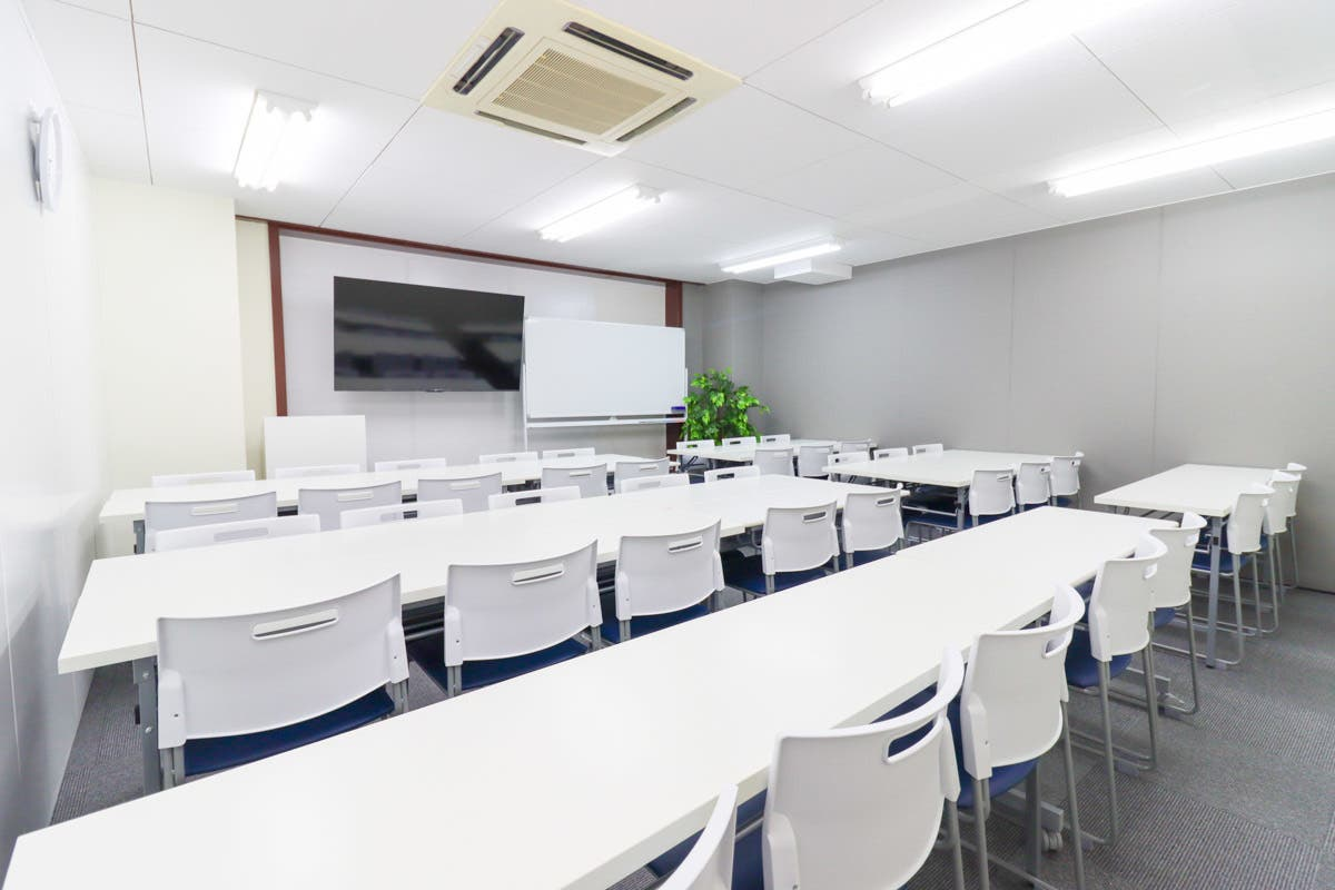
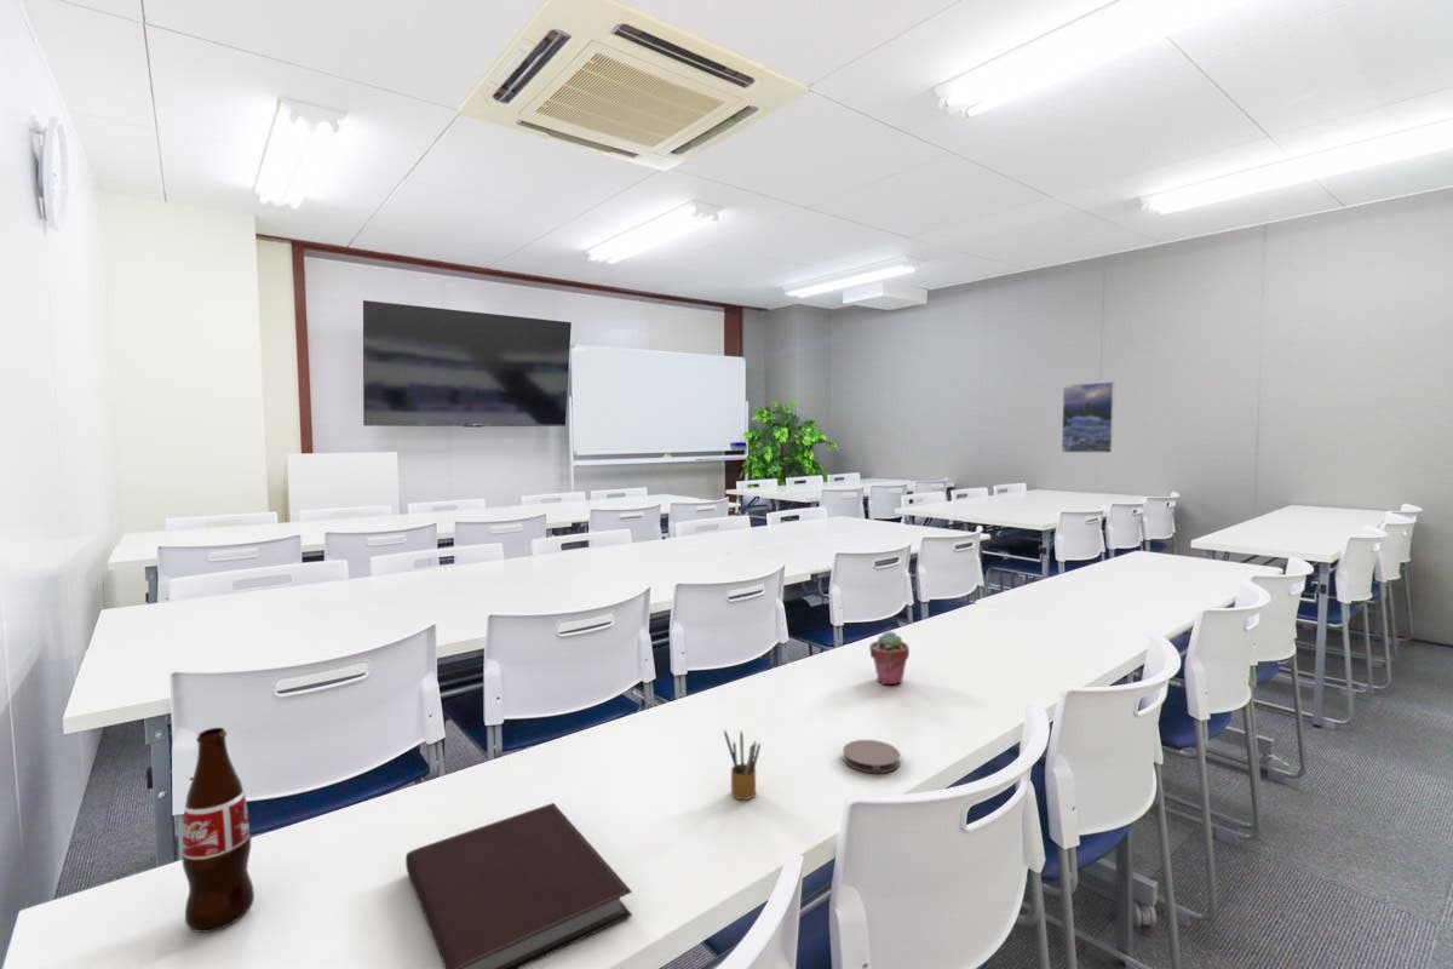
+ pencil box [723,728,762,801]
+ coaster [842,739,901,774]
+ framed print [1061,380,1116,454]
+ bottle [180,727,255,934]
+ potted succulent [868,630,911,686]
+ notebook [404,802,633,969]
